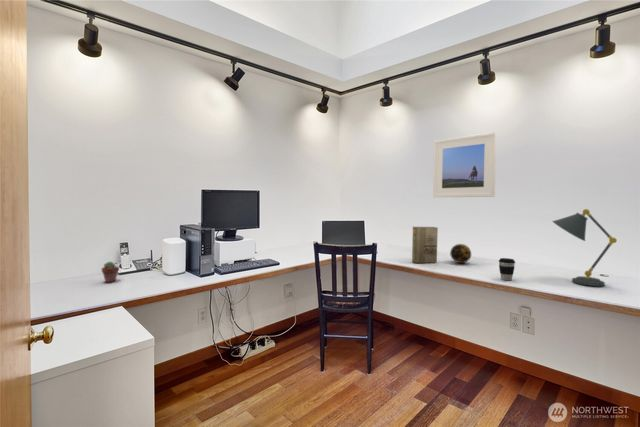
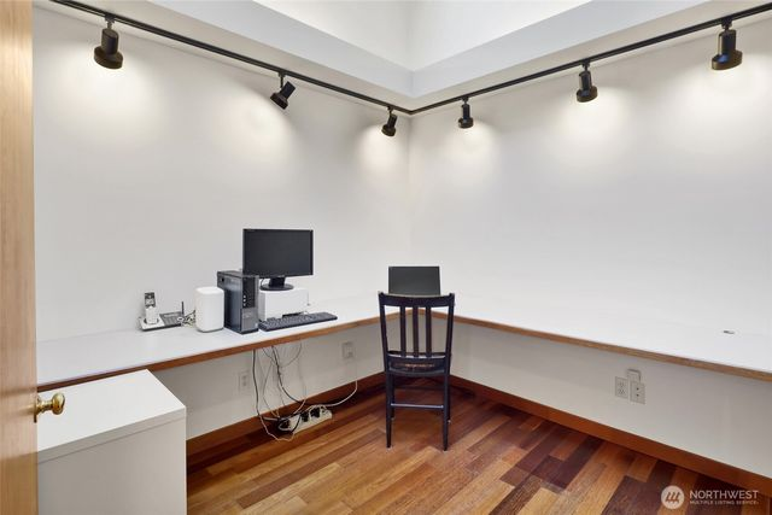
- coffee cup [498,257,516,281]
- decorative orb [449,243,472,264]
- desk lamp [551,208,618,287]
- potted succulent [101,261,120,283]
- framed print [432,131,497,198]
- book [411,226,439,264]
